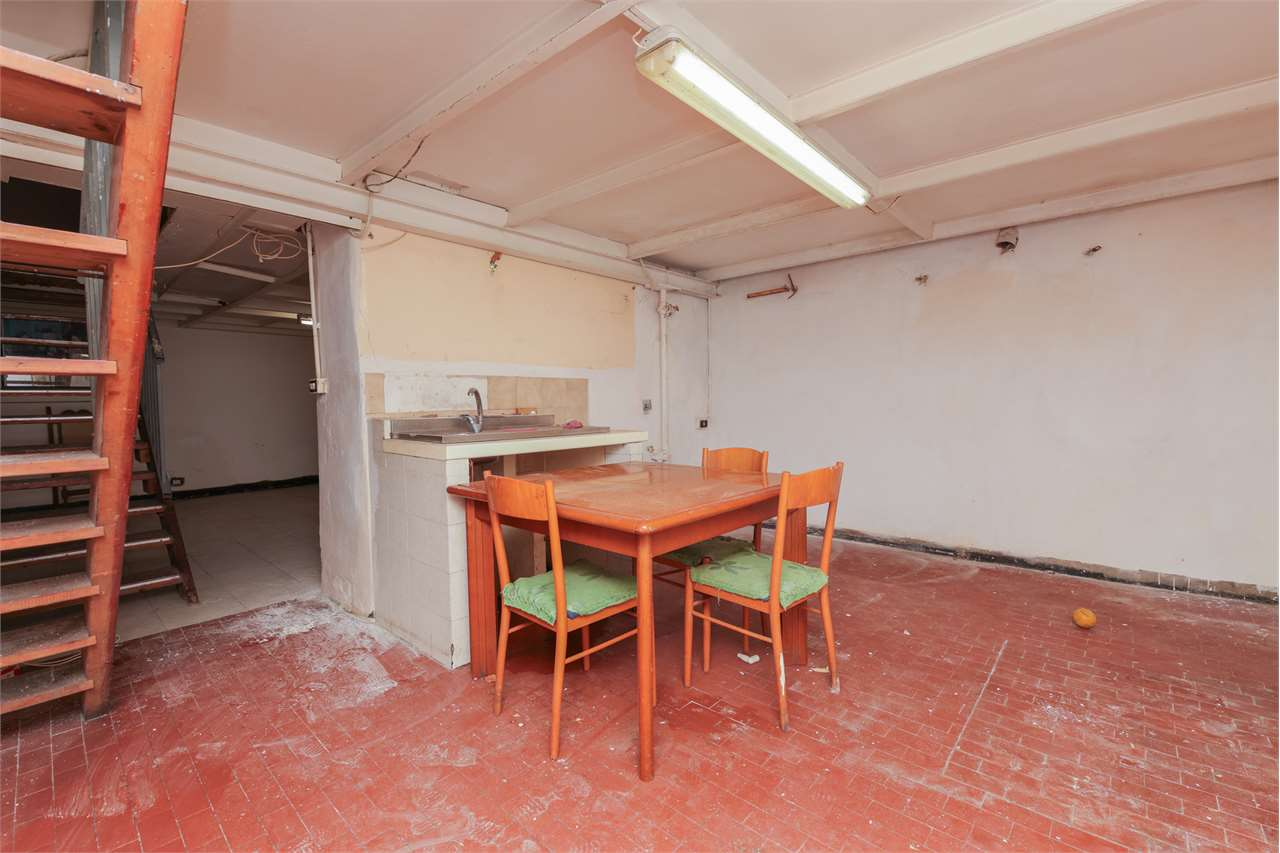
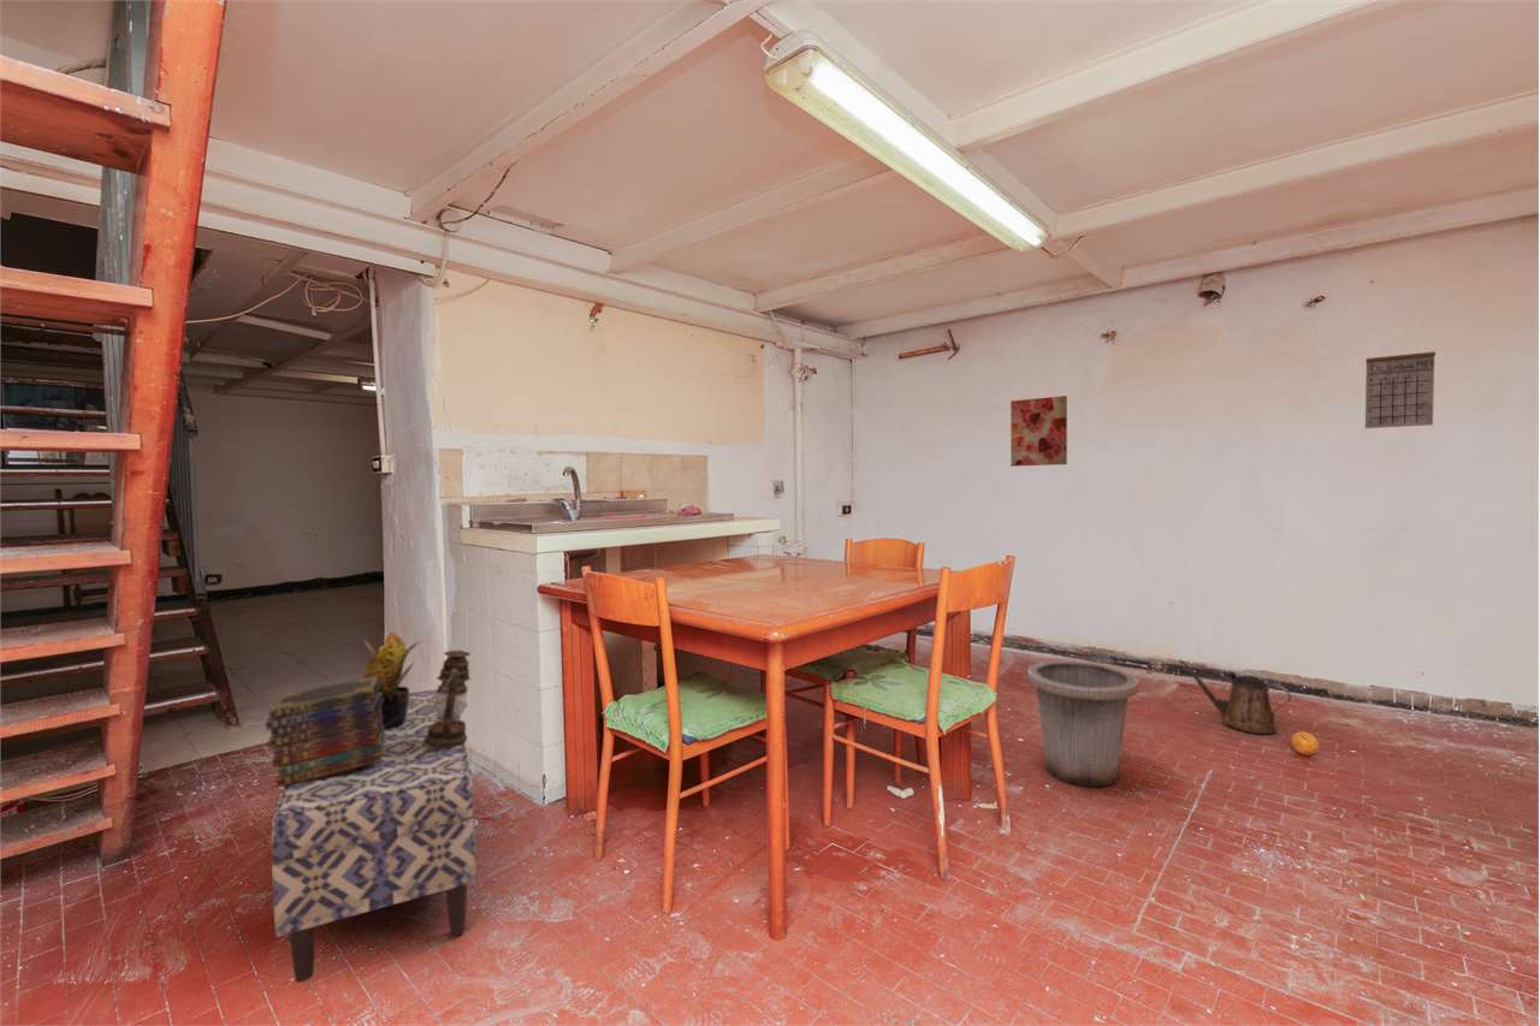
+ trash can [1026,660,1139,788]
+ wall art [1009,395,1068,468]
+ calendar [1364,337,1437,429]
+ potted plant [359,631,425,729]
+ book stack [265,676,385,789]
+ bench [271,688,478,984]
+ lantern [421,648,472,747]
+ watering can [1178,659,1292,735]
